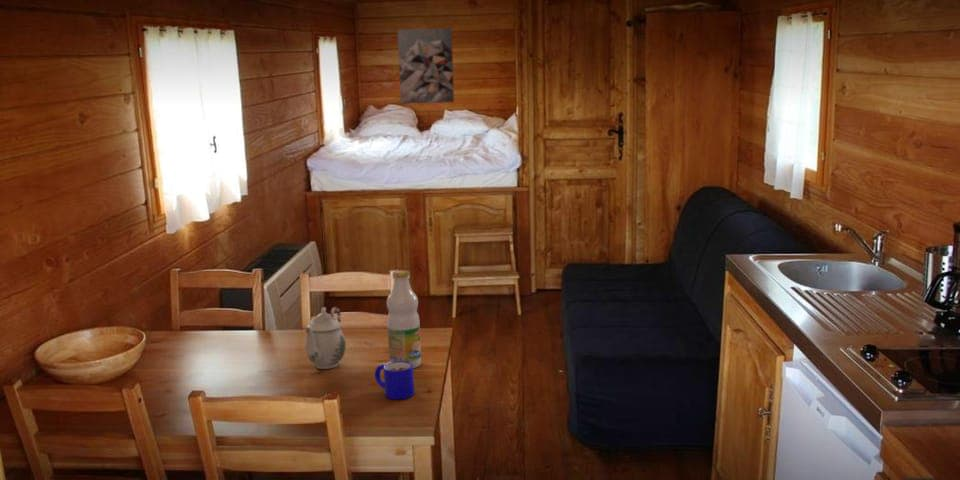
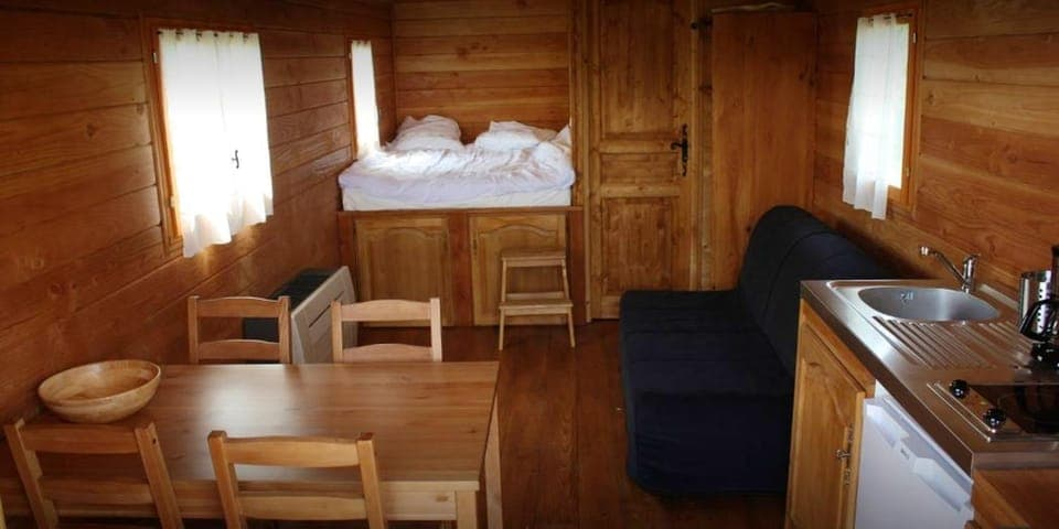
- teapot [304,306,347,370]
- bottle [386,269,422,369]
- mug [374,361,415,400]
- wall art [397,27,455,105]
